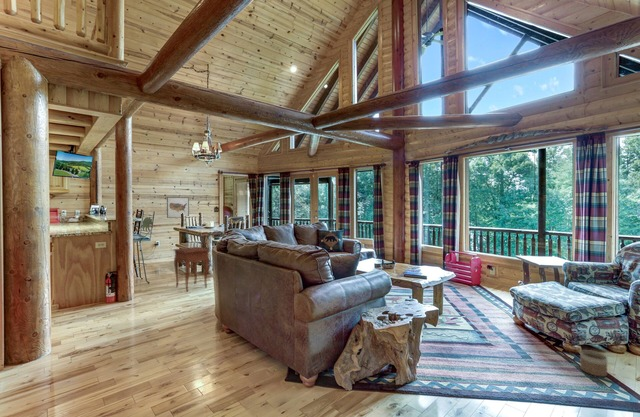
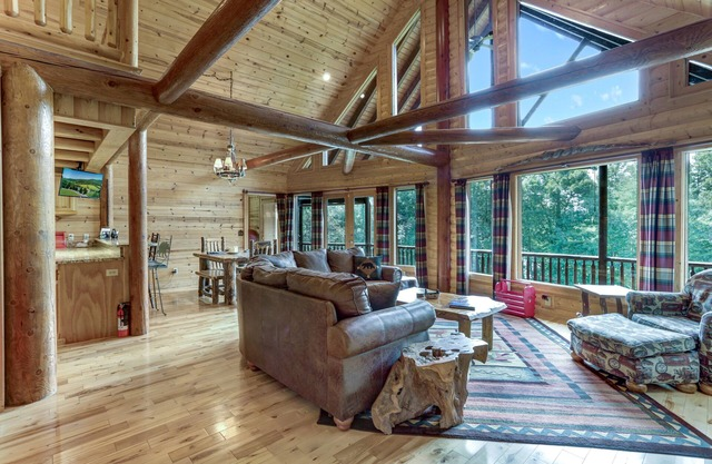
- wall art [166,196,190,219]
- side table [172,246,211,293]
- planter [579,349,608,378]
